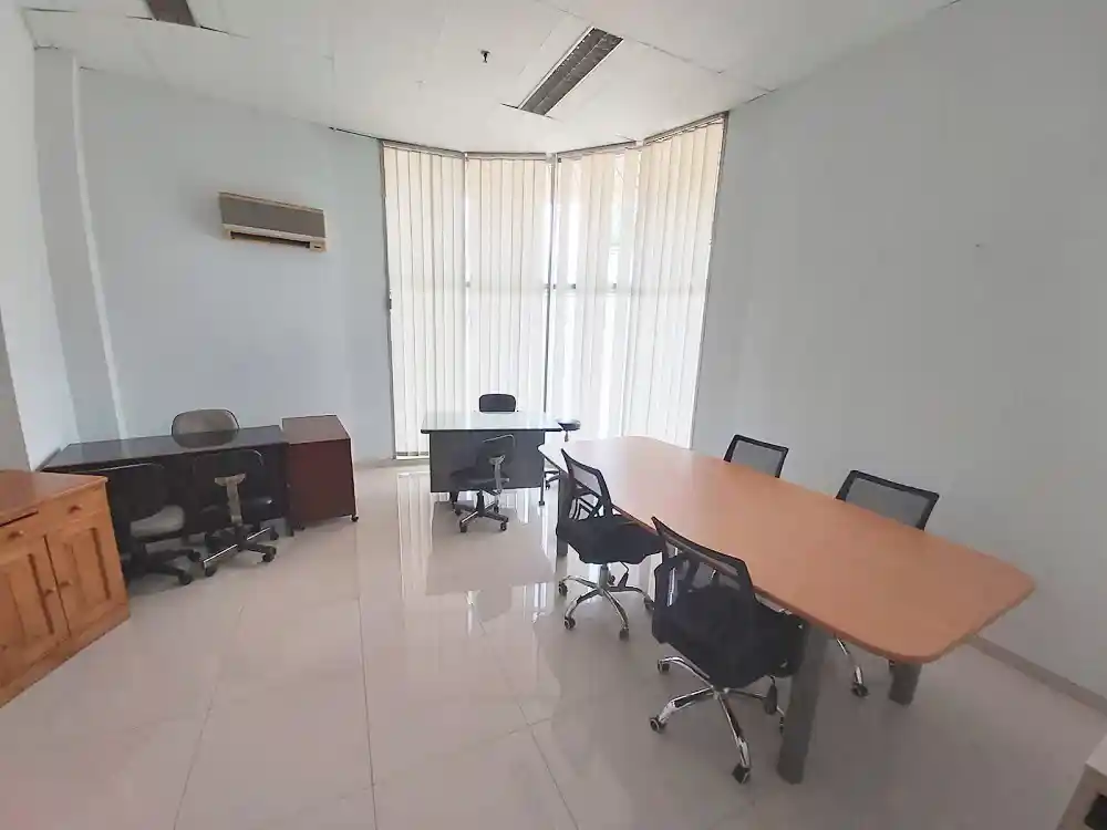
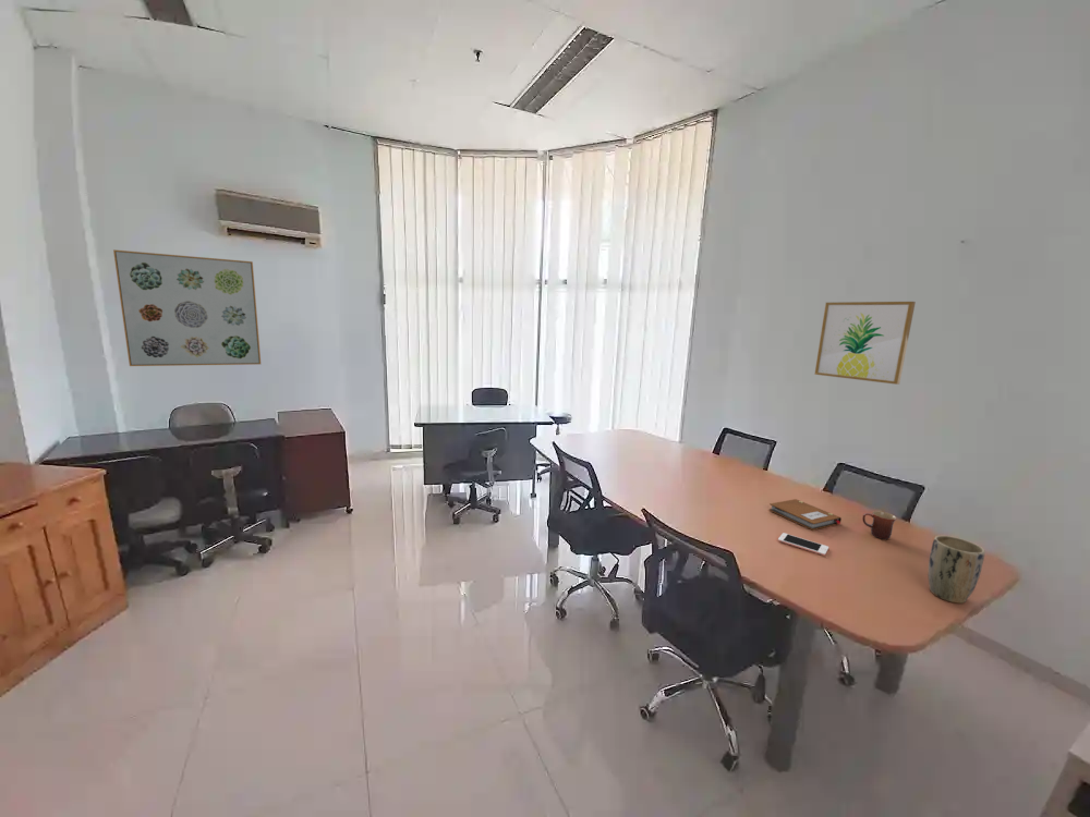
+ notebook [767,498,843,532]
+ wall art [112,248,262,367]
+ plant pot [928,535,986,605]
+ mug [861,510,898,540]
+ wall art [813,301,917,386]
+ cell phone [777,532,829,557]
